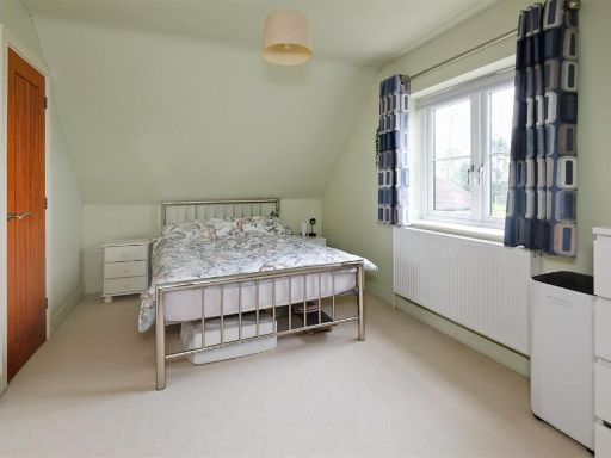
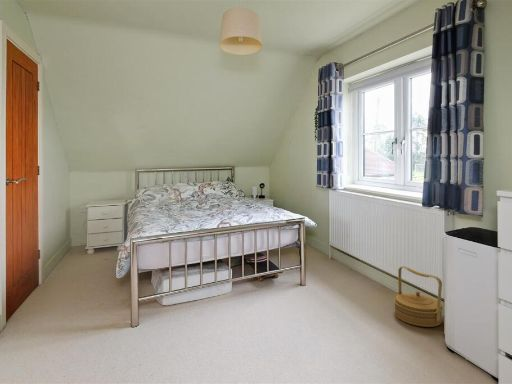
+ basket [393,265,444,328]
